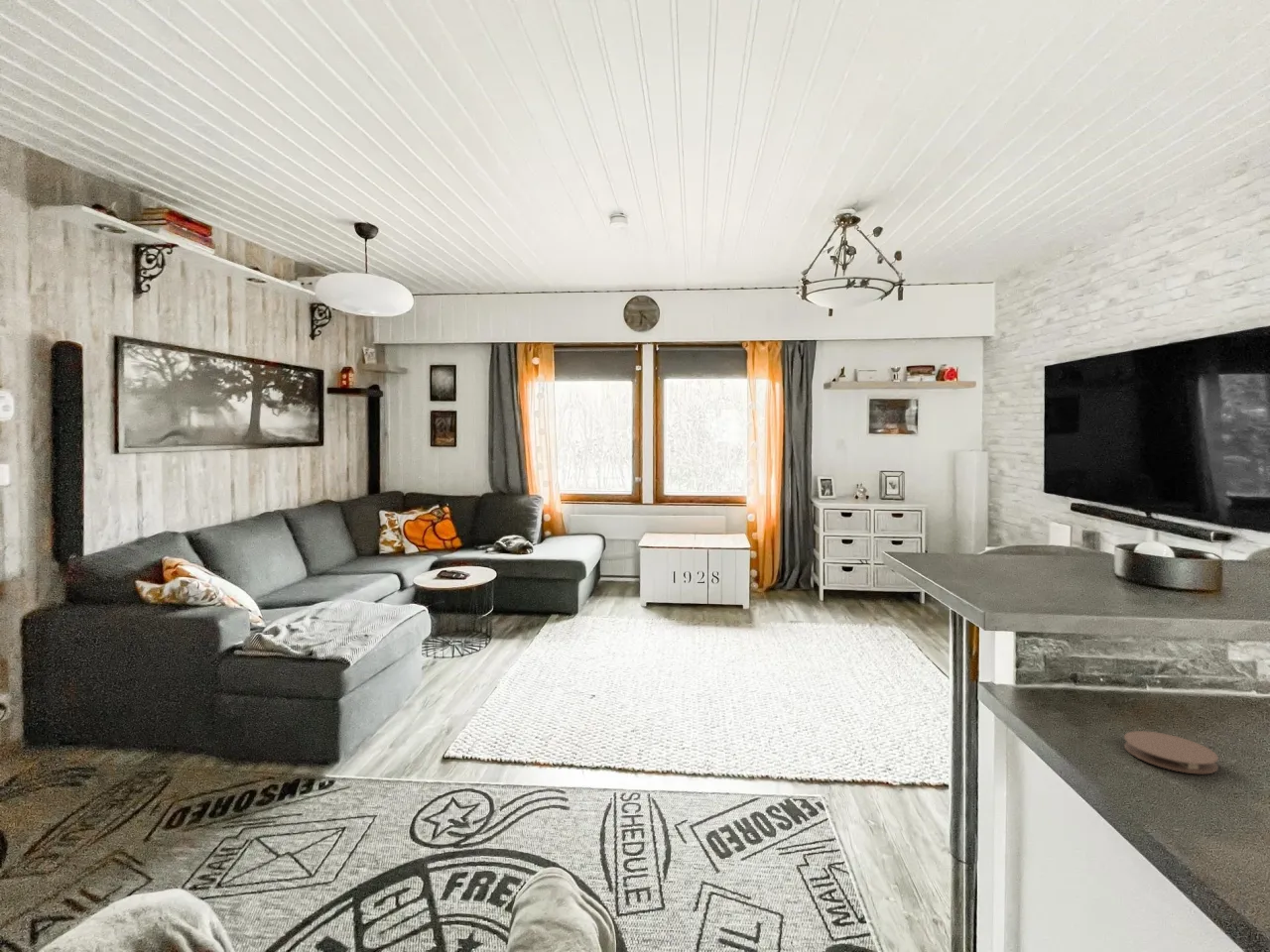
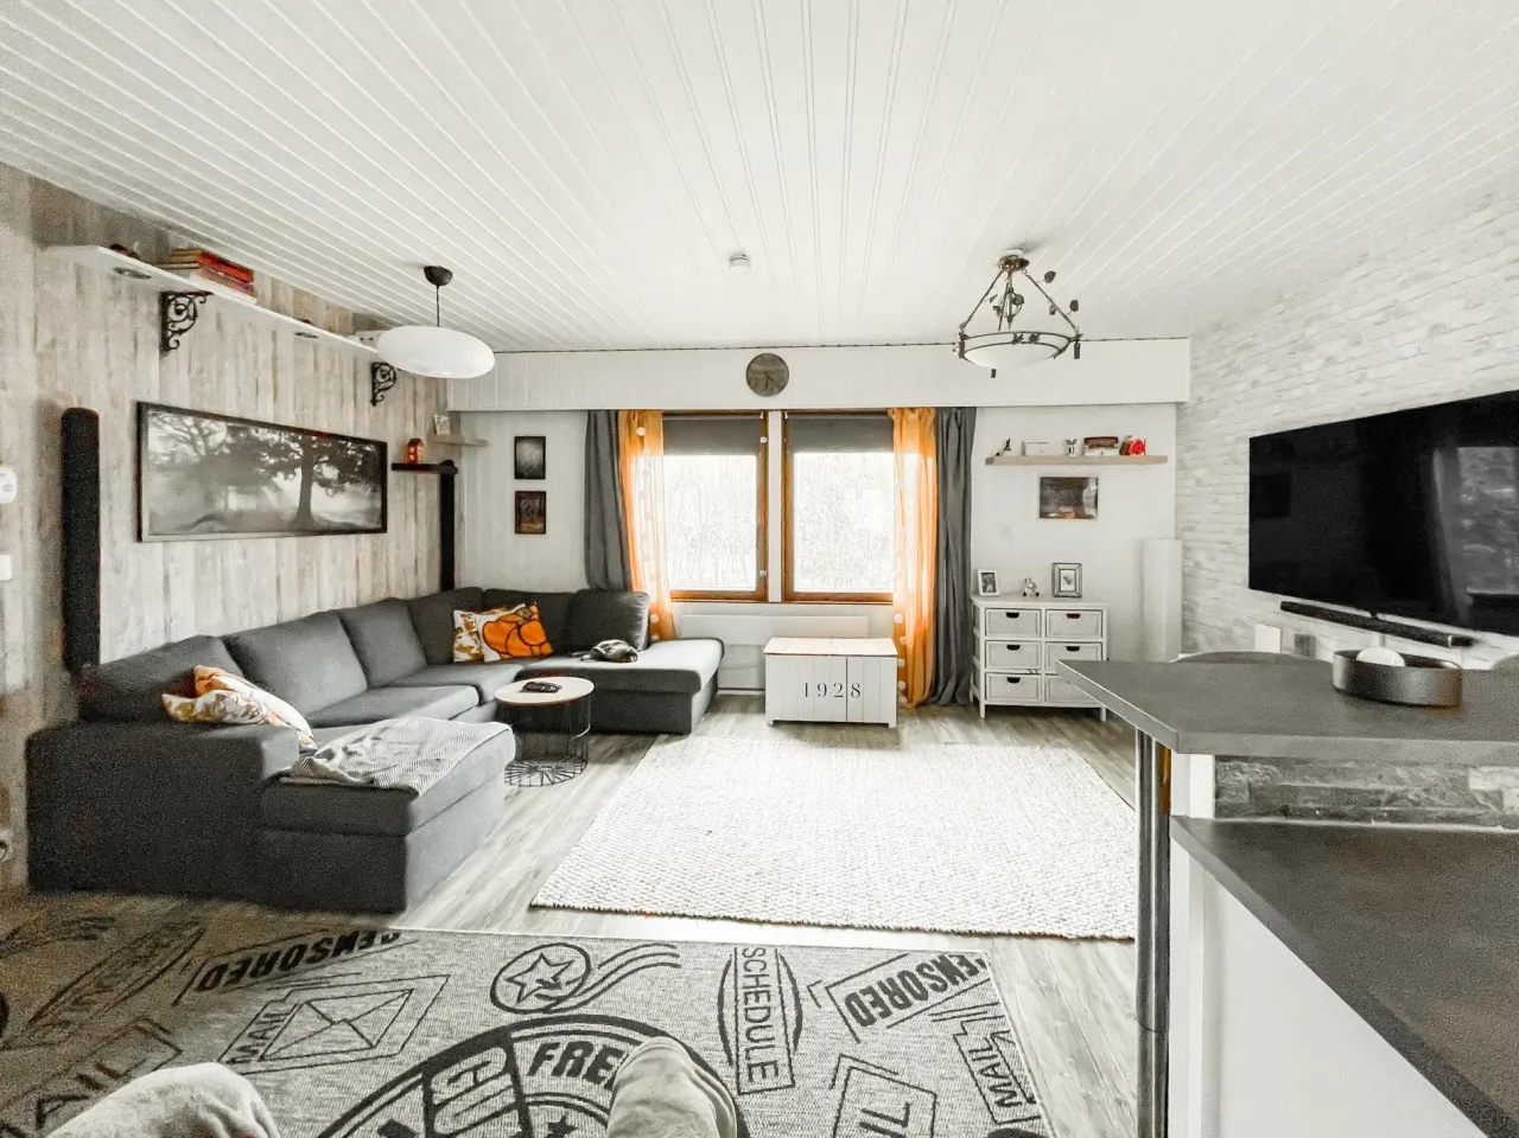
- coaster [1123,730,1219,774]
